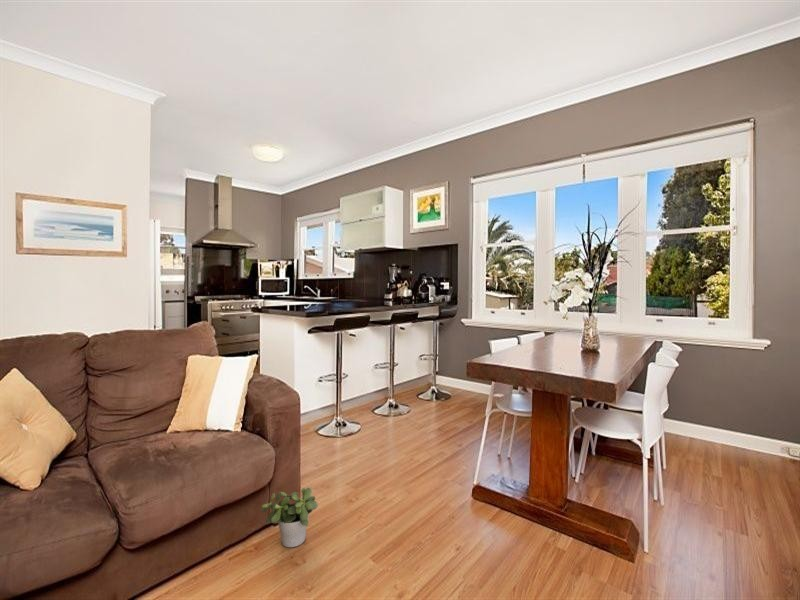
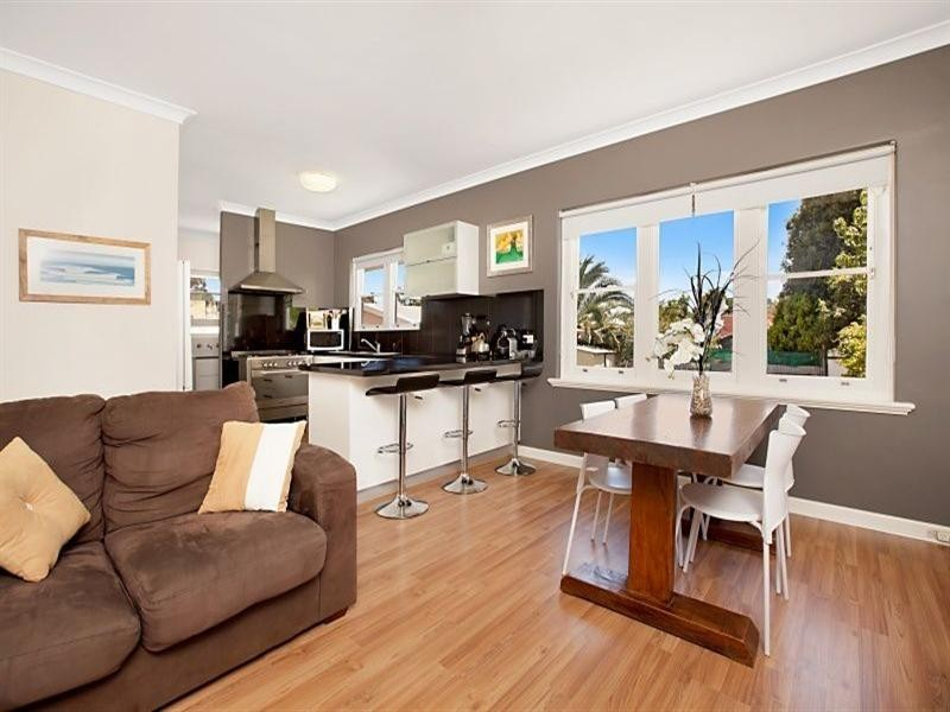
- potted plant [260,487,319,549]
